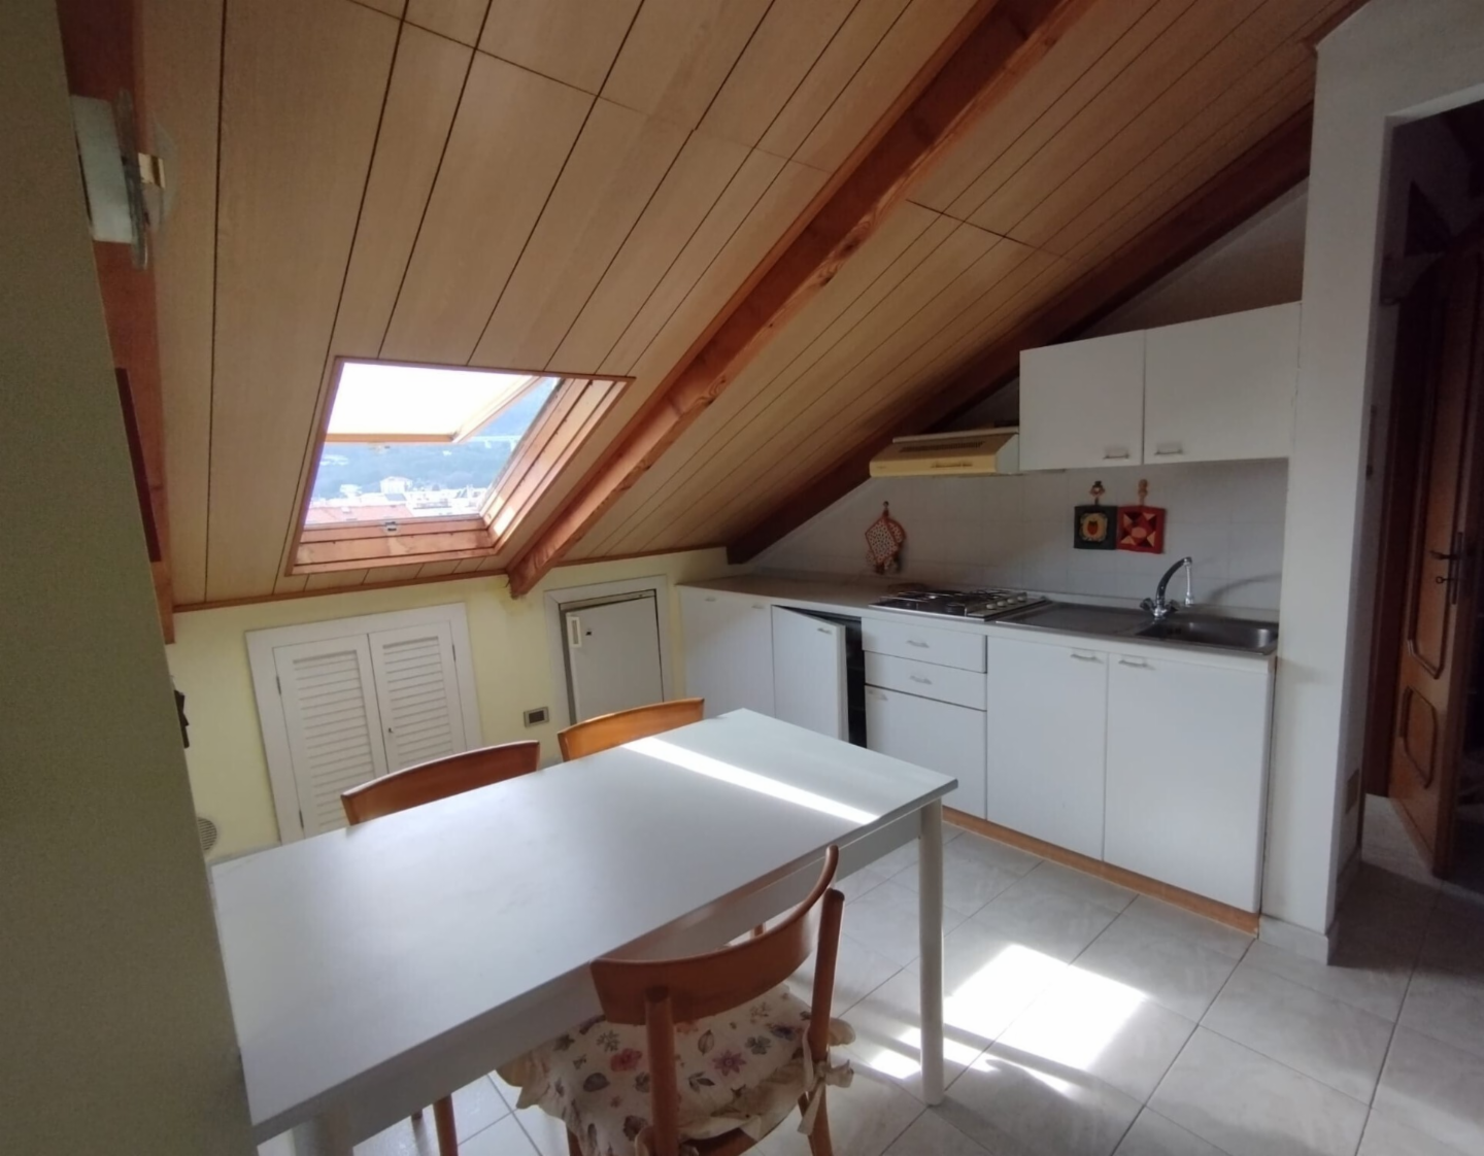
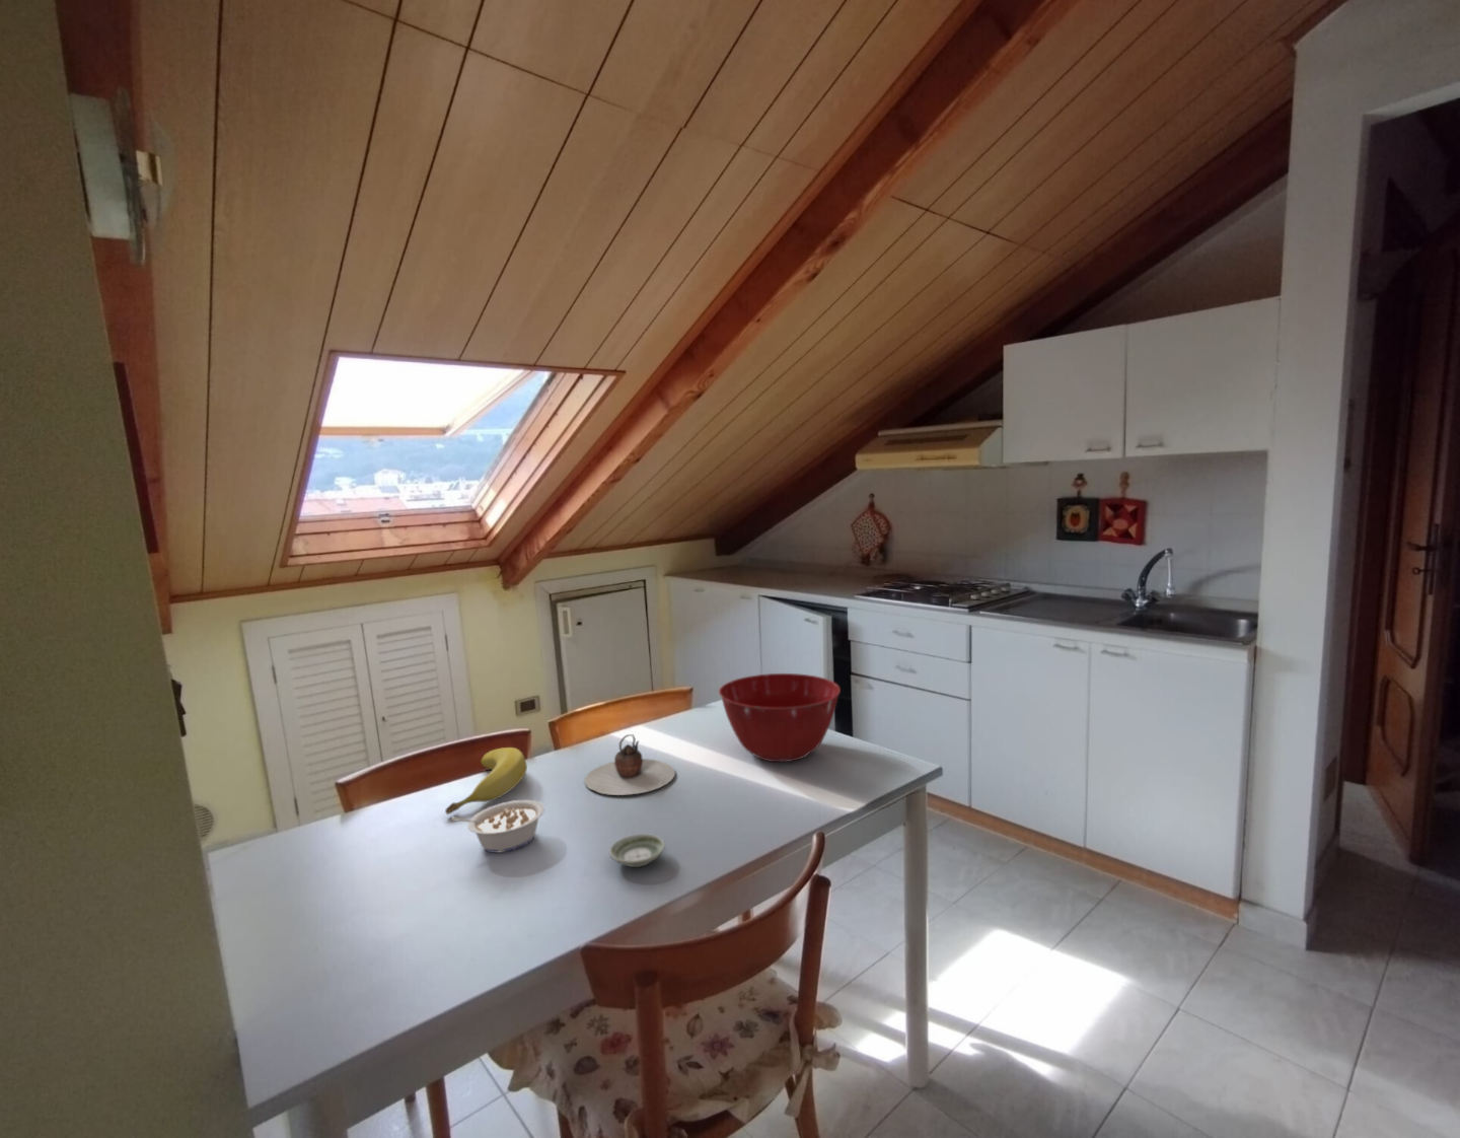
+ teapot [583,734,677,797]
+ legume [452,799,545,853]
+ mixing bowl [718,672,841,762]
+ saucer [608,832,666,868]
+ banana [444,747,529,816]
